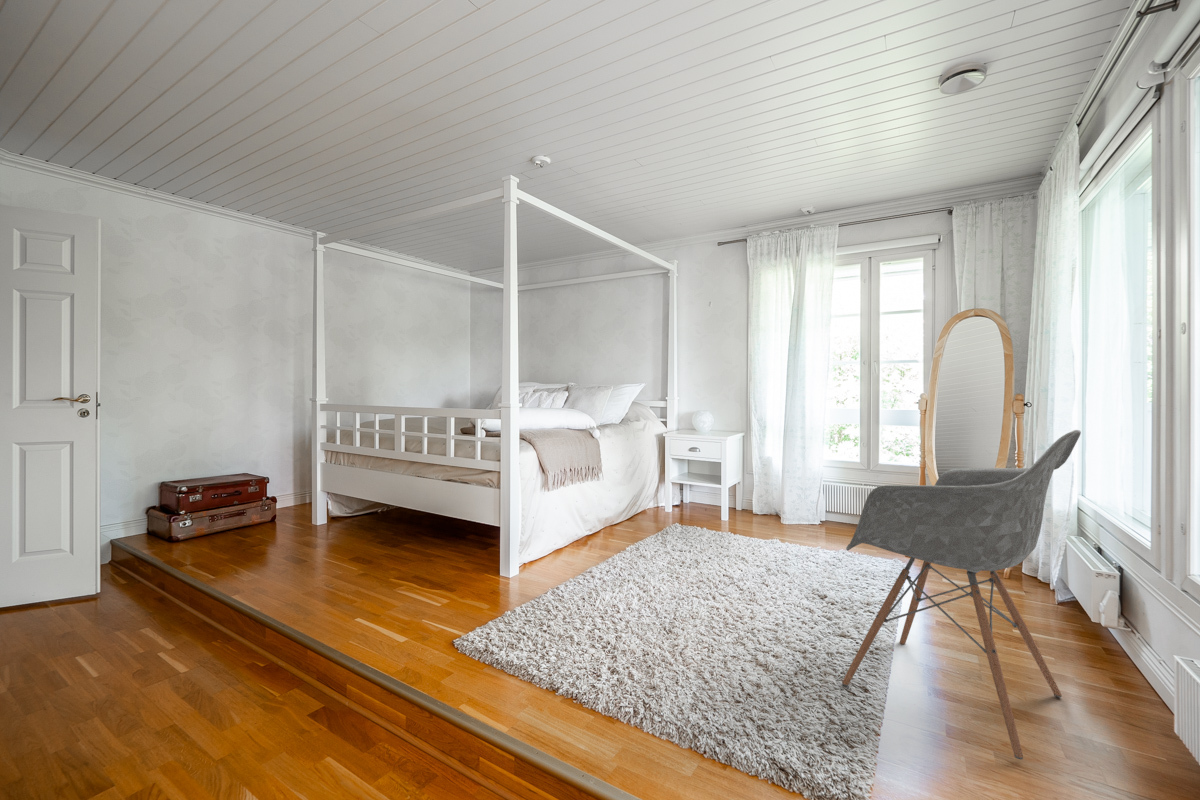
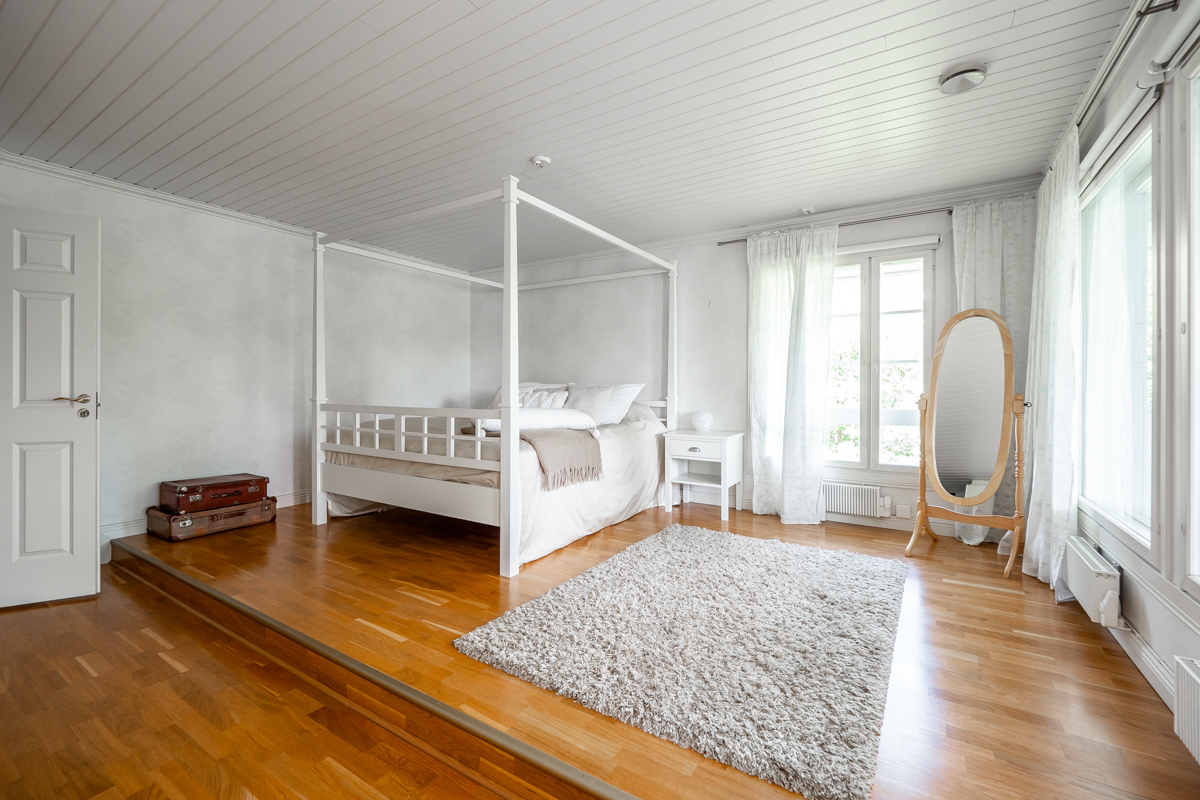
- armchair [841,429,1082,760]
